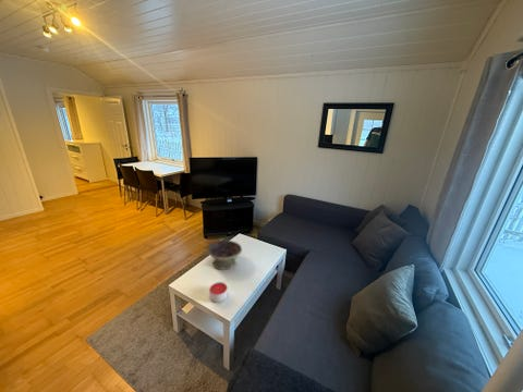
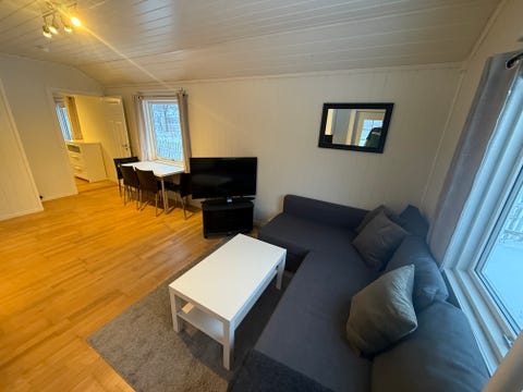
- candle [208,281,229,303]
- decorative bowl [206,240,243,271]
